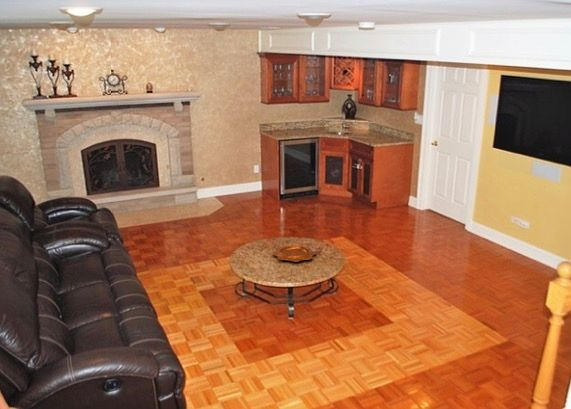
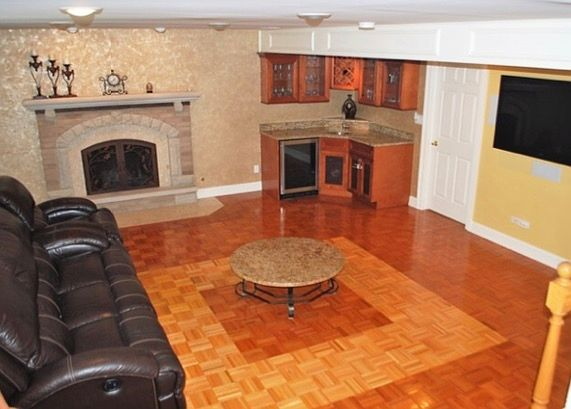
- decorative bowl [271,244,317,262]
